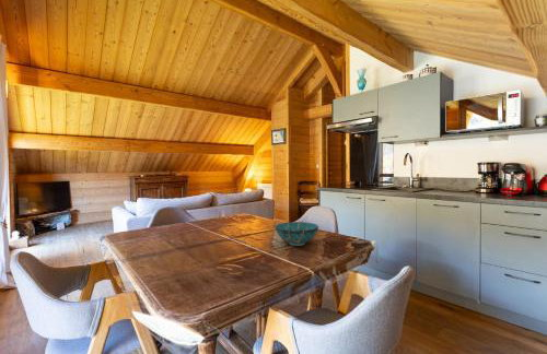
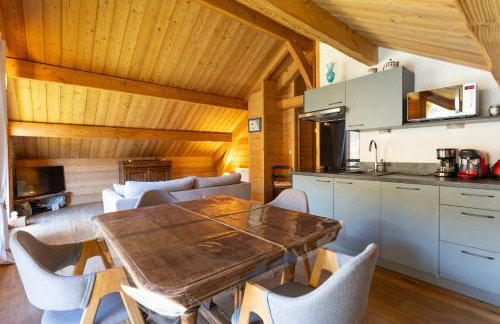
- decorative bowl [274,221,319,247]
